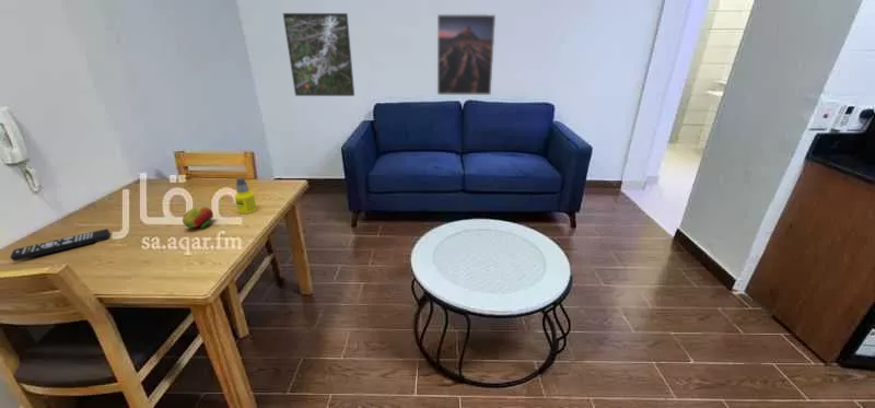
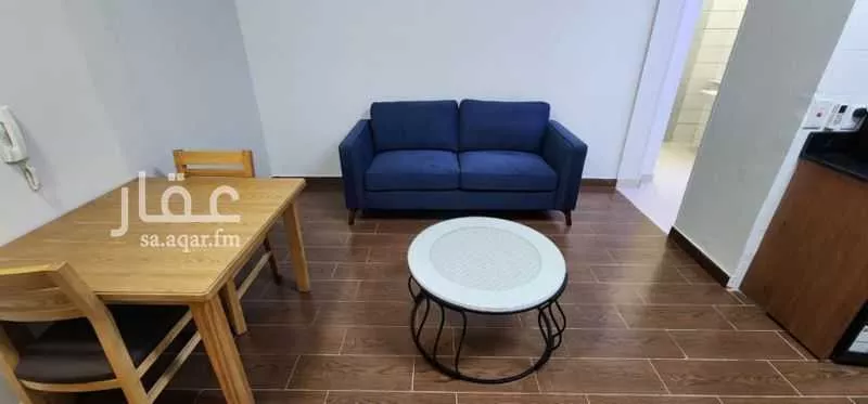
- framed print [282,12,355,97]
- remote control [9,228,110,263]
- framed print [436,13,497,96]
- bottle [234,176,258,214]
- fruit [182,206,214,229]
